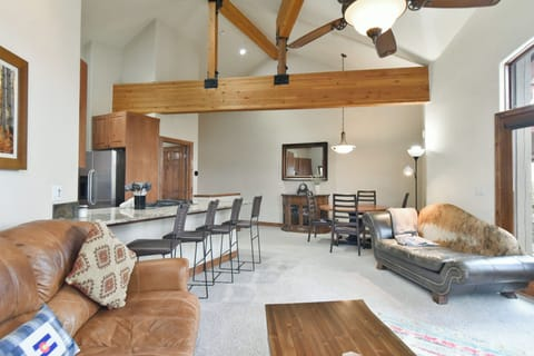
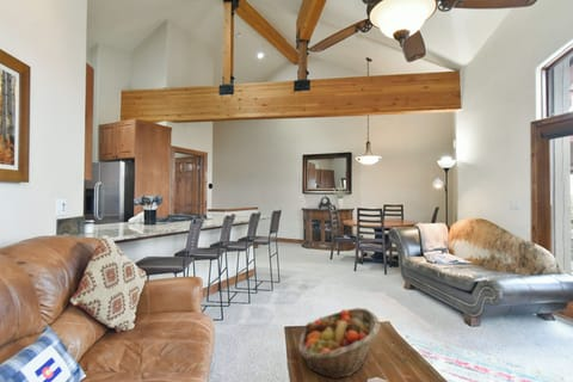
+ fruit basket [297,307,382,381]
